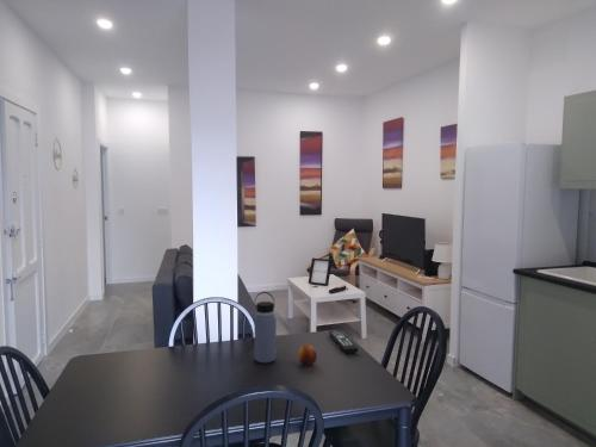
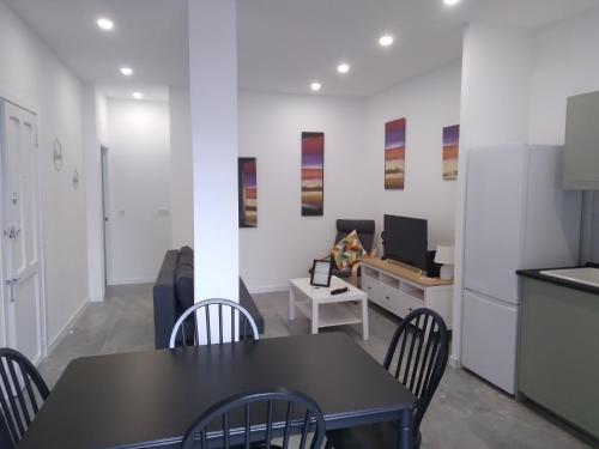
- fruit [297,343,318,367]
- remote control [328,330,359,354]
- water bottle [253,291,278,364]
